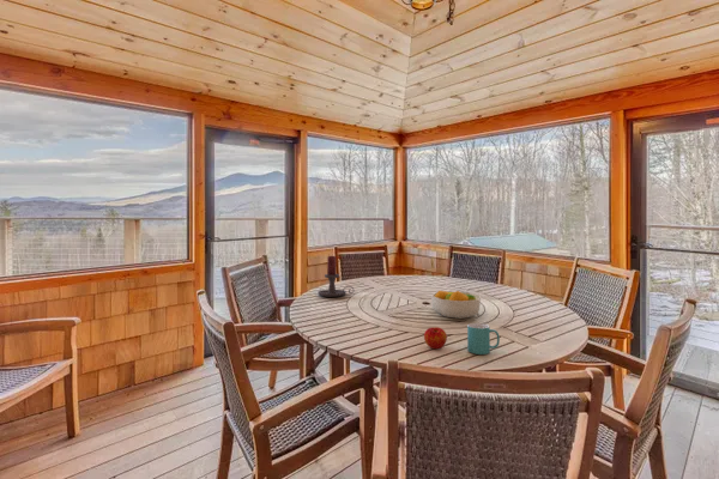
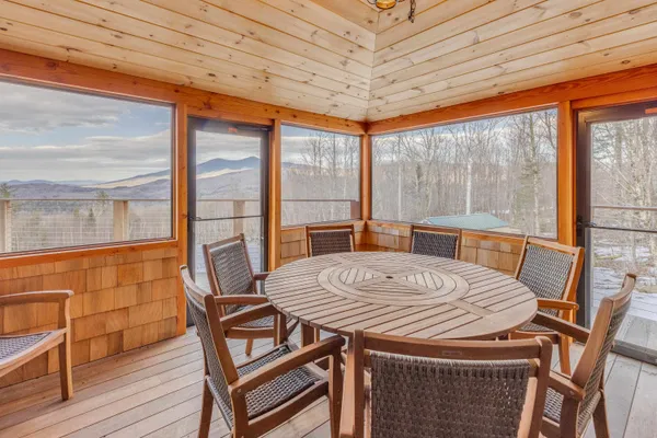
- mug [466,322,501,356]
- candle holder [316,255,355,298]
- fruit bowl [430,290,482,320]
- apple [423,326,448,350]
